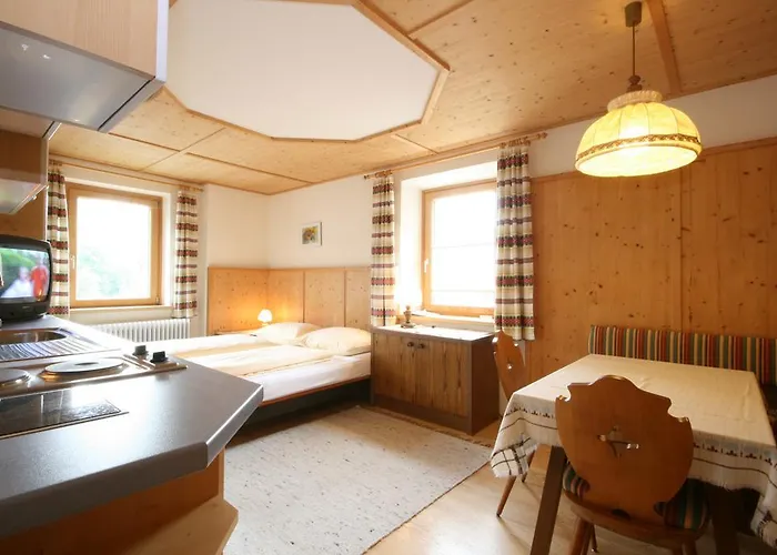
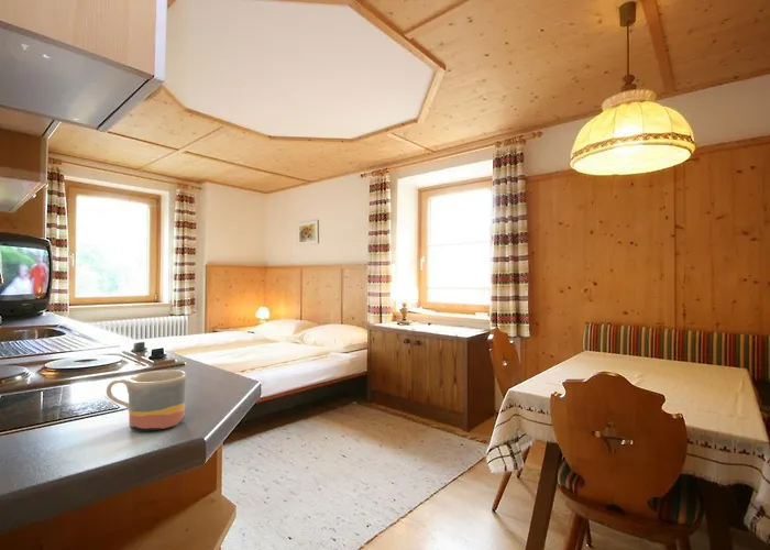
+ mug [106,369,187,432]
